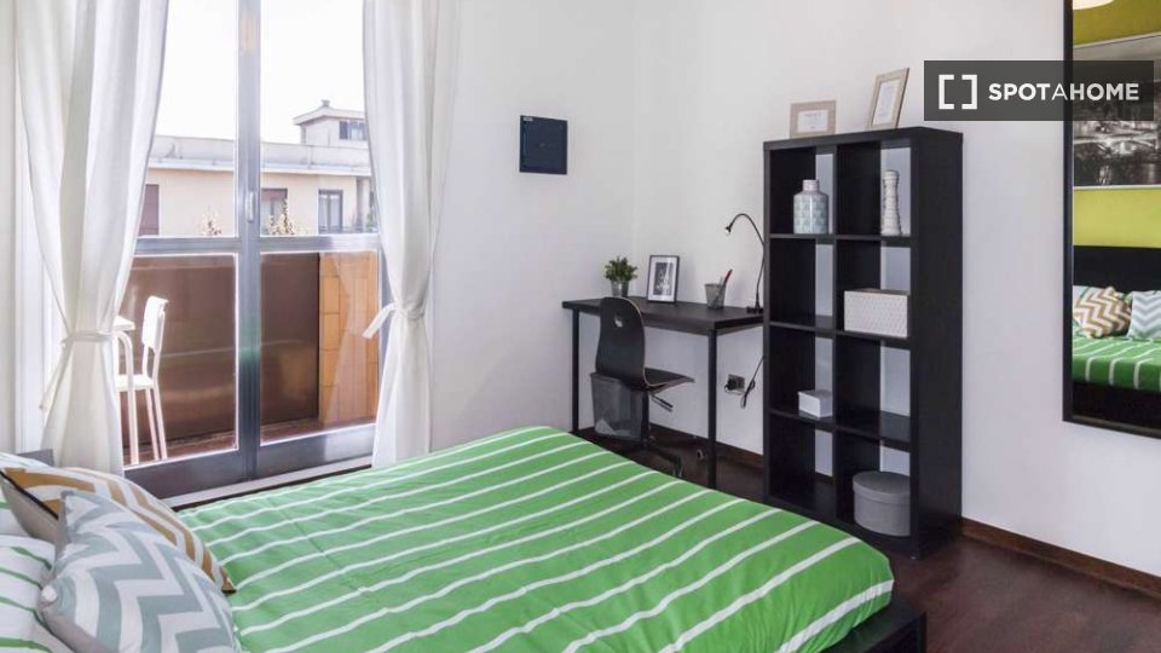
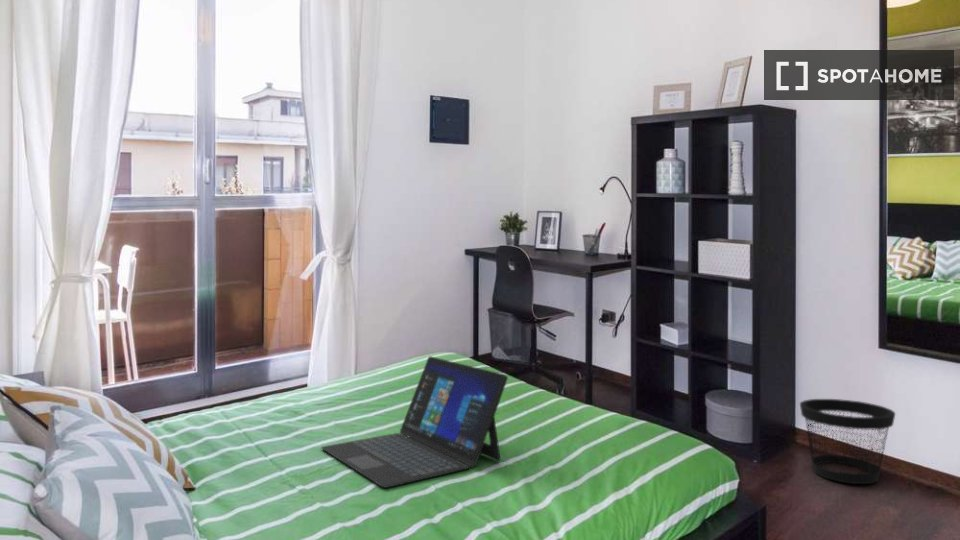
+ laptop [320,355,509,489]
+ wastebasket [799,398,896,485]
